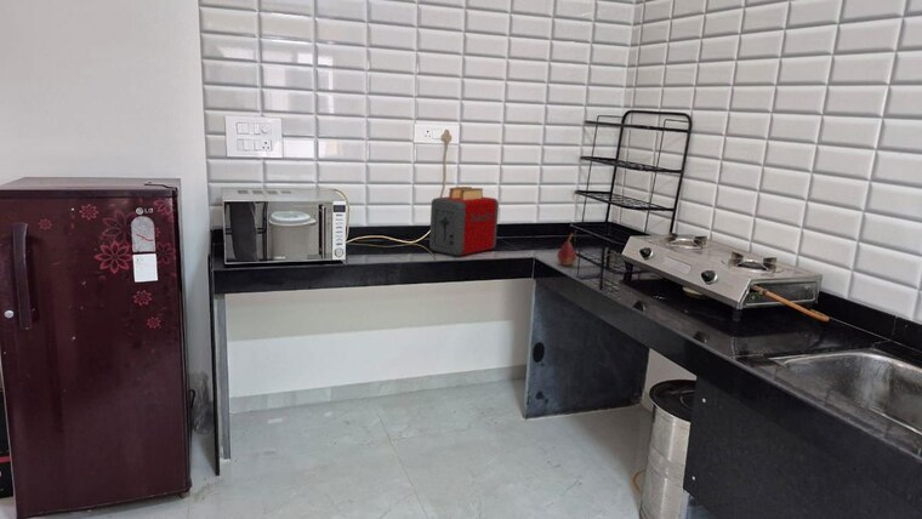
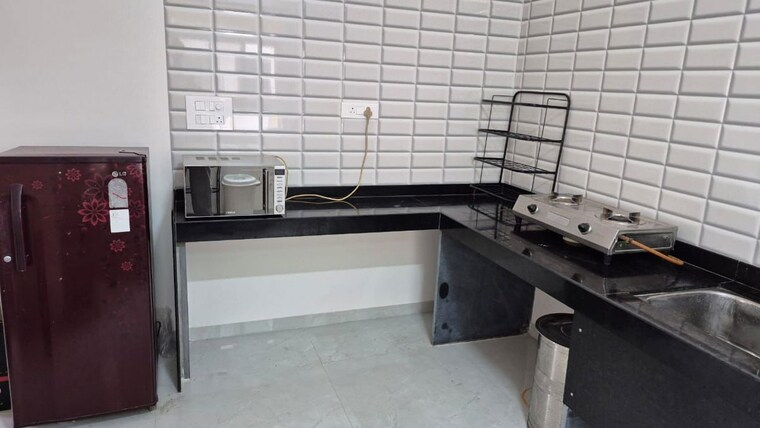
- toaster [428,186,500,257]
- fruit [556,232,577,267]
